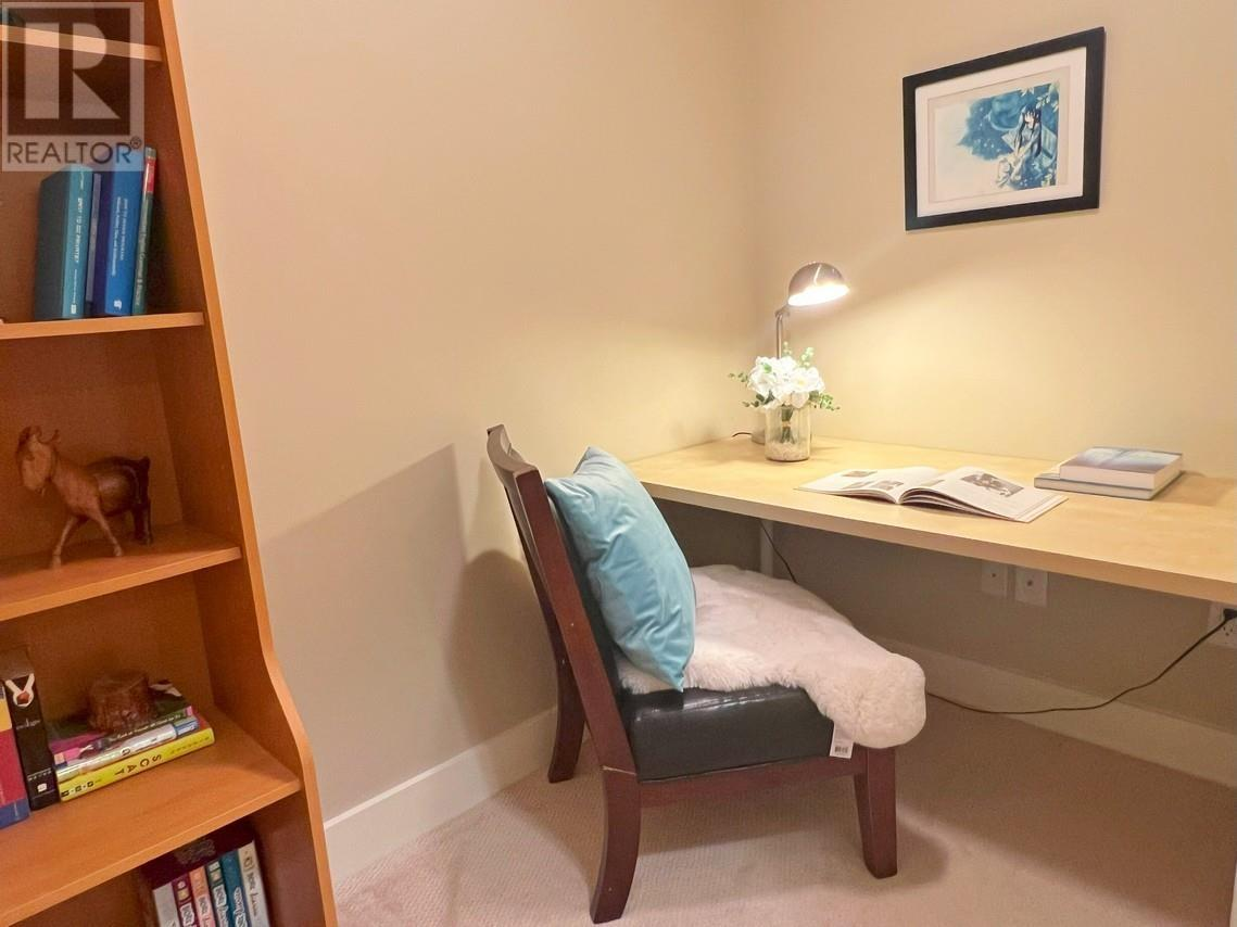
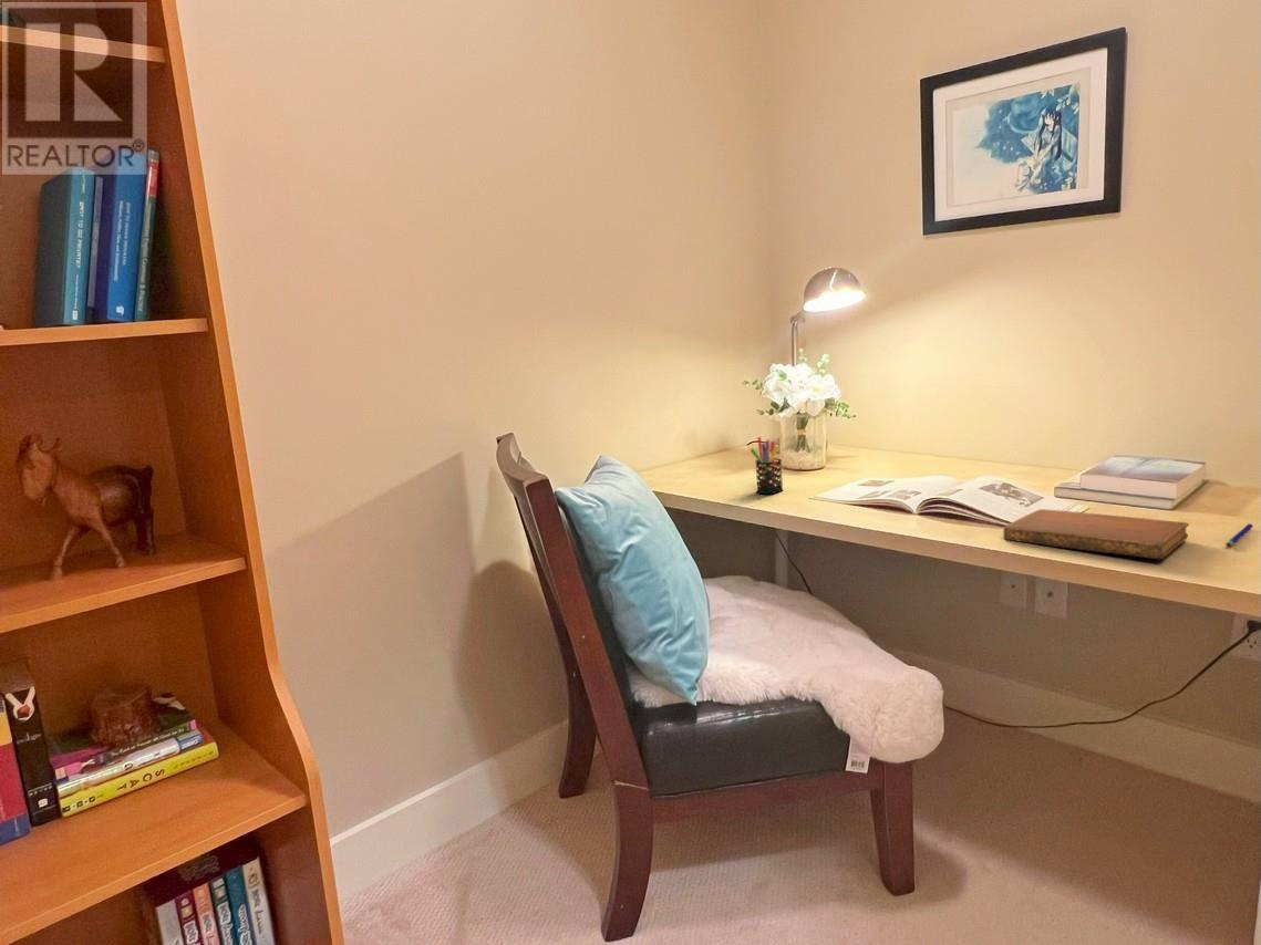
+ pen holder [750,436,784,495]
+ notebook [1002,508,1190,560]
+ pen [1224,522,1254,548]
